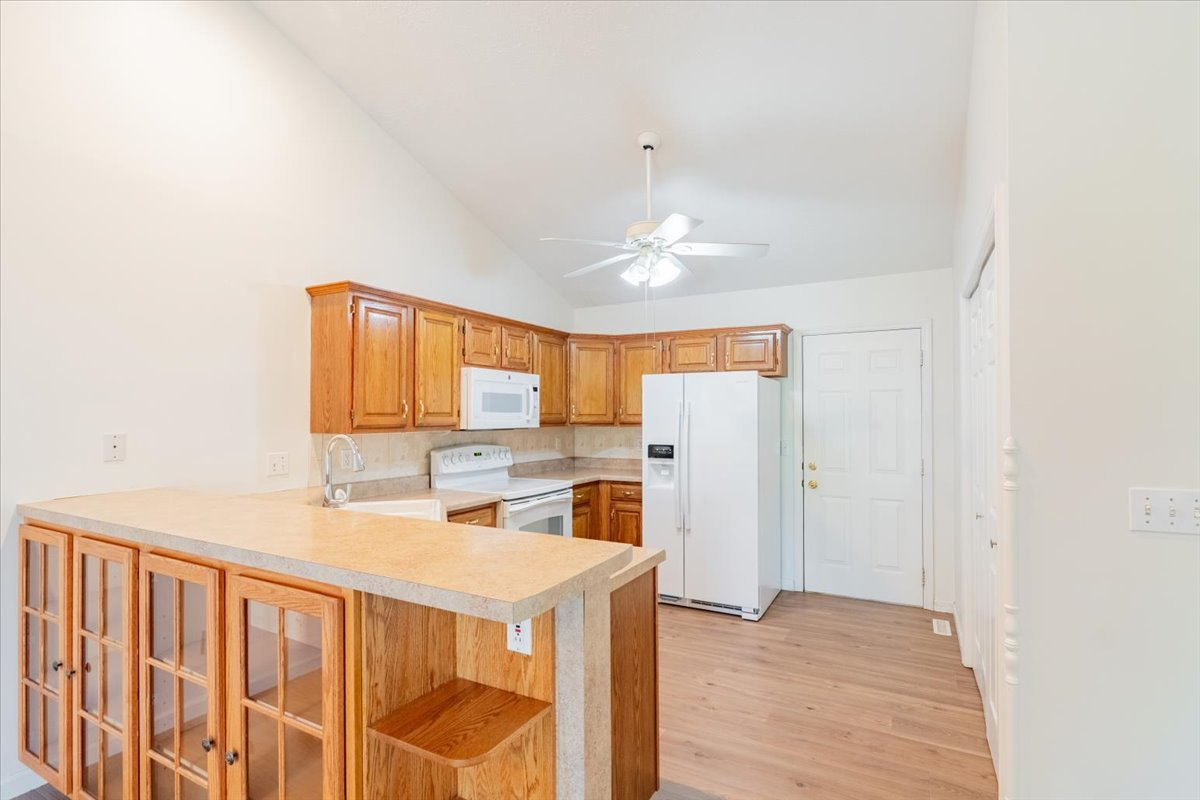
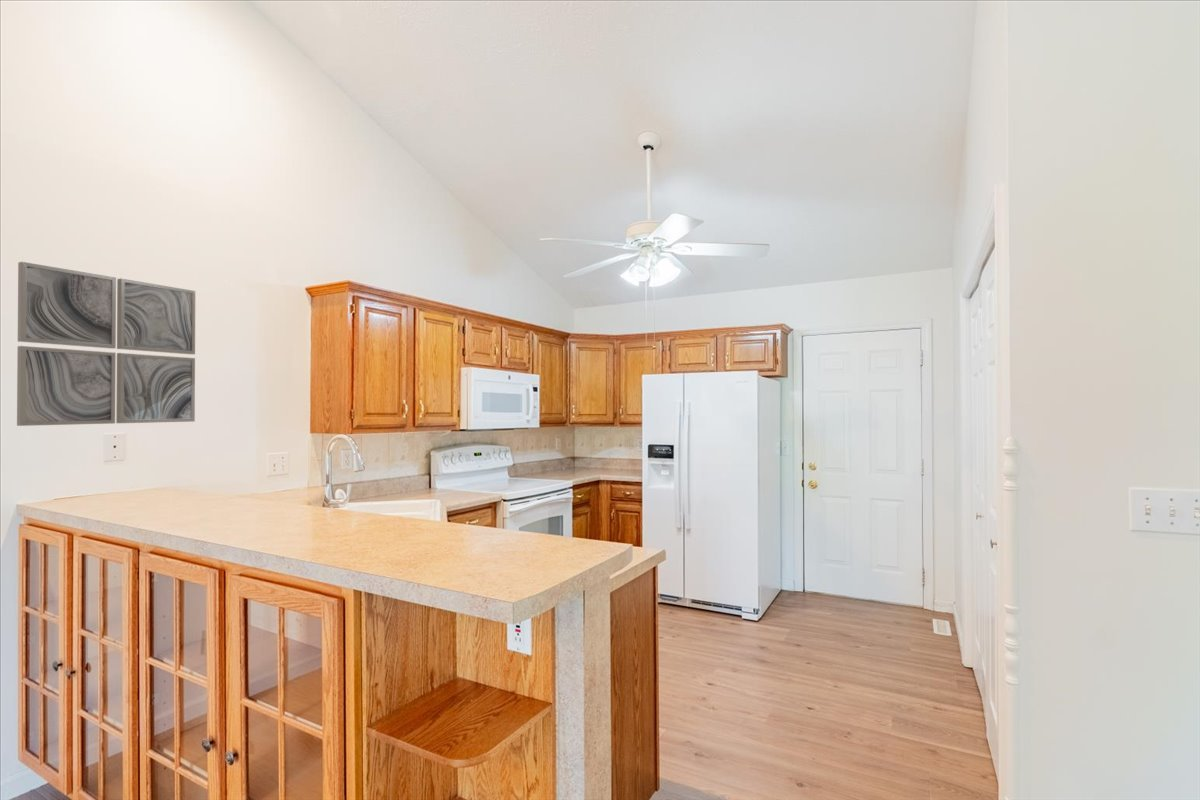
+ wall art [16,261,196,427]
